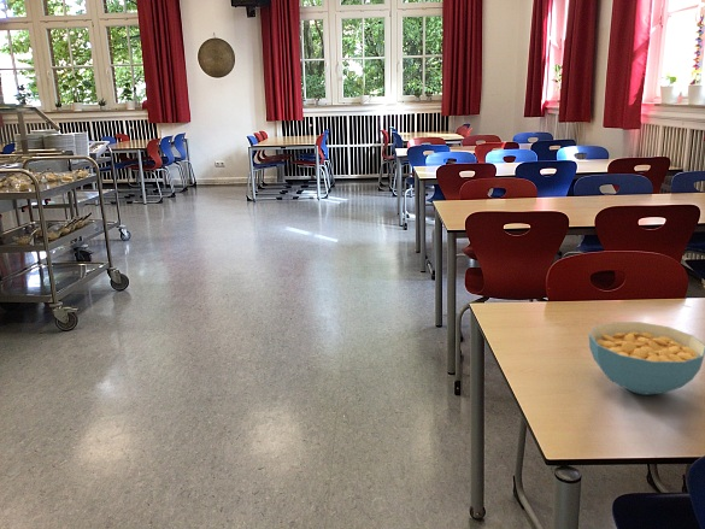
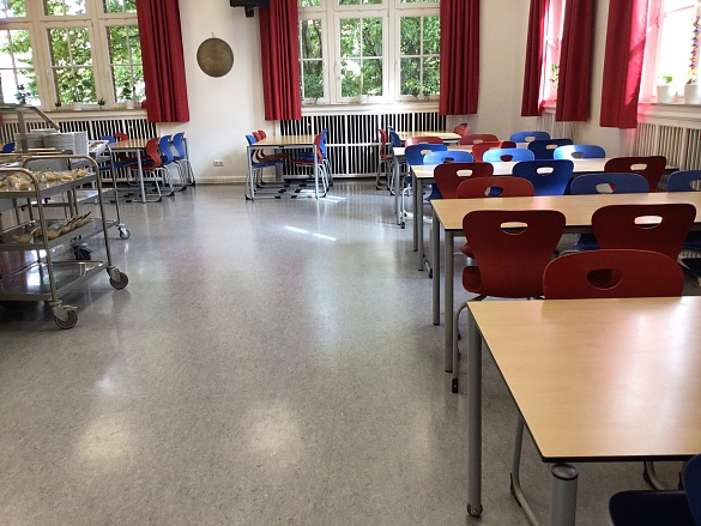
- cereal bowl [588,321,705,395]
